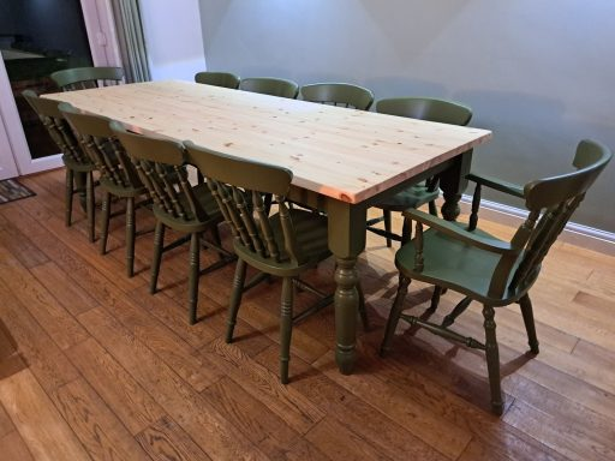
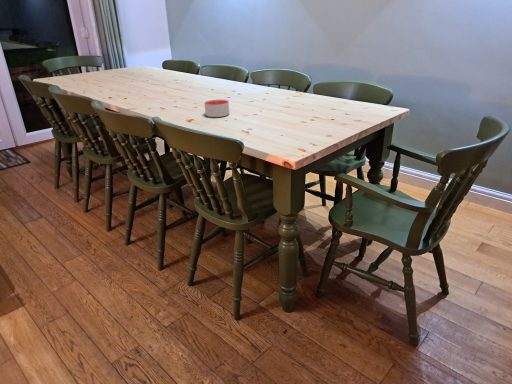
+ candle [203,99,230,118]
